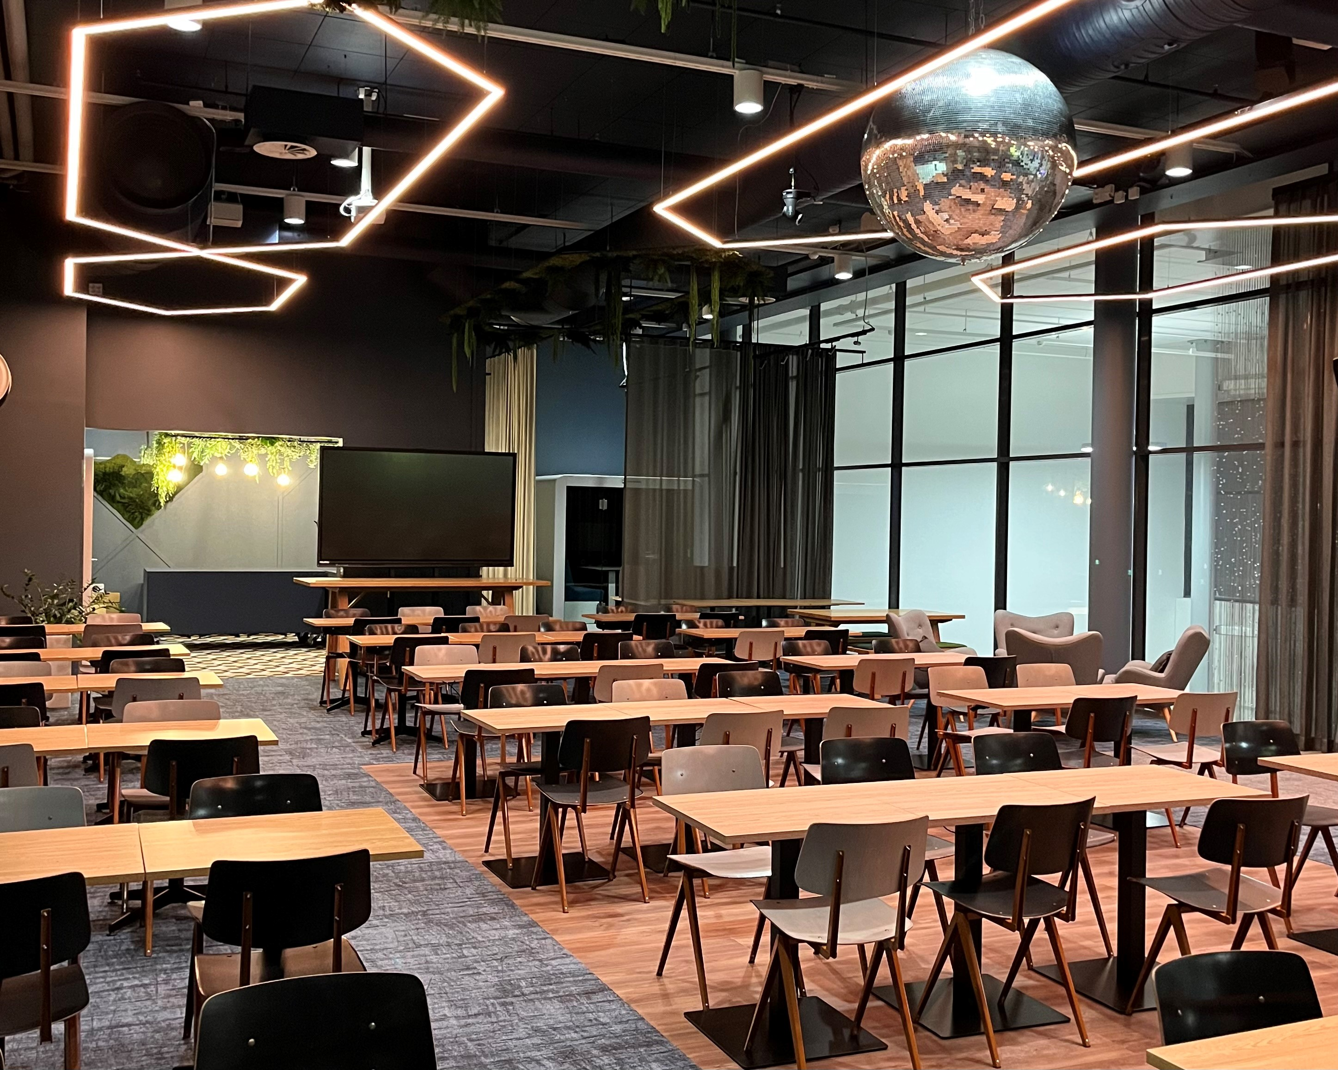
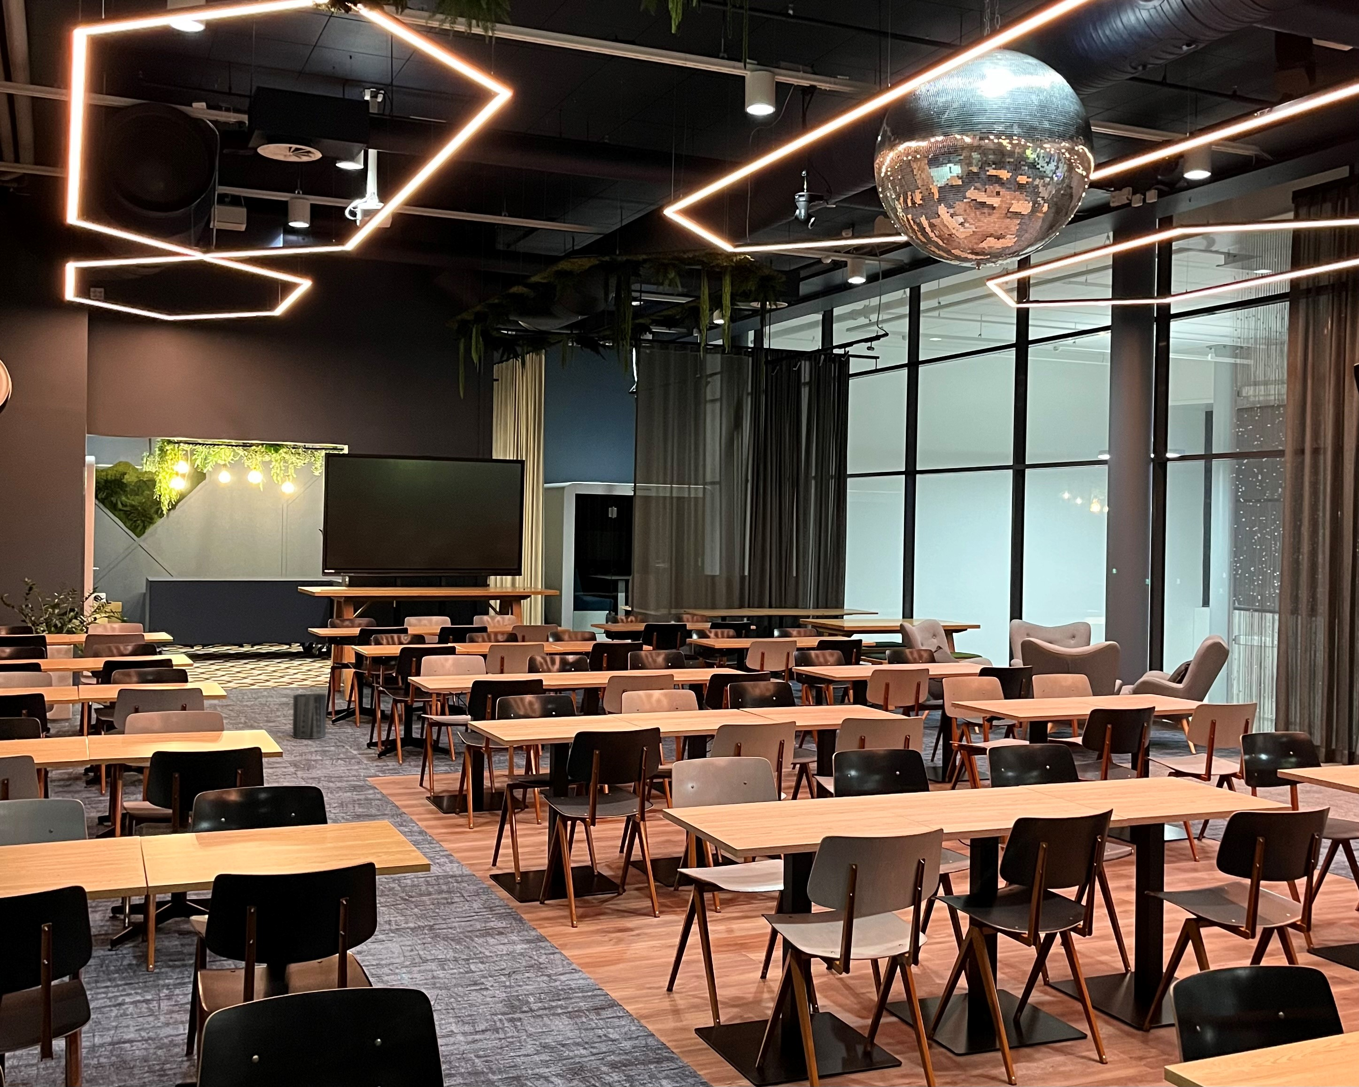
+ trash can [292,693,327,739]
